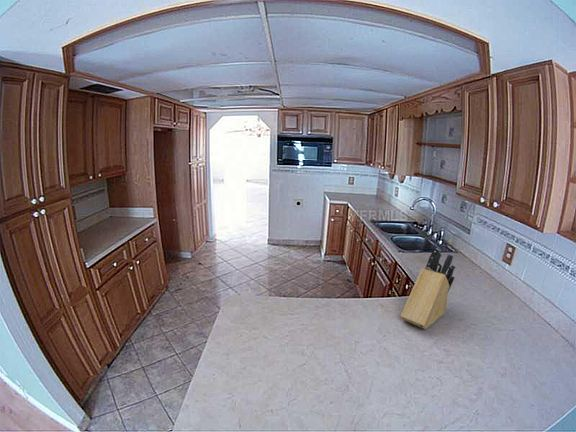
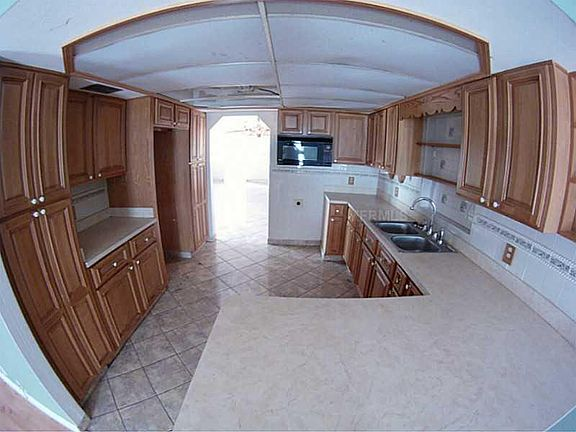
- knife block [399,247,457,330]
